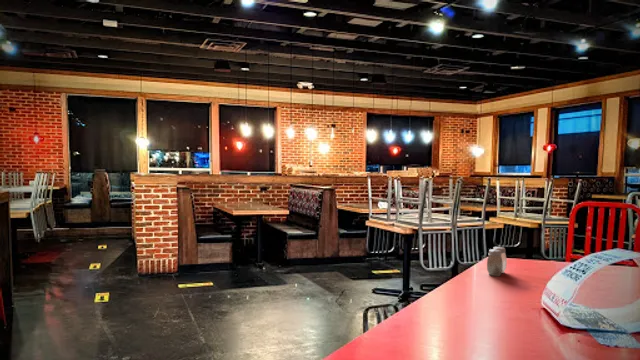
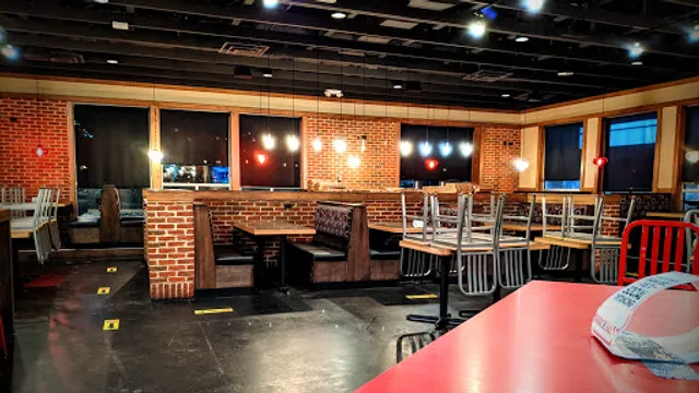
- salt and pepper shaker [486,246,508,277]
